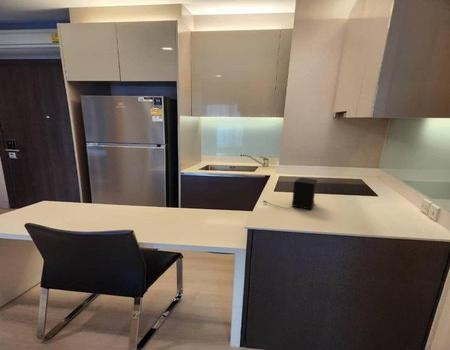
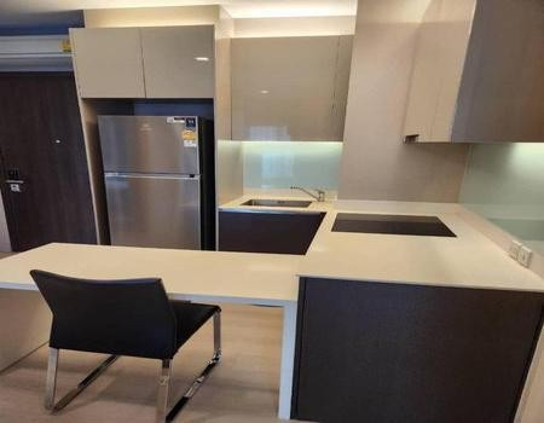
- coffee maker [262,177,318,211]
